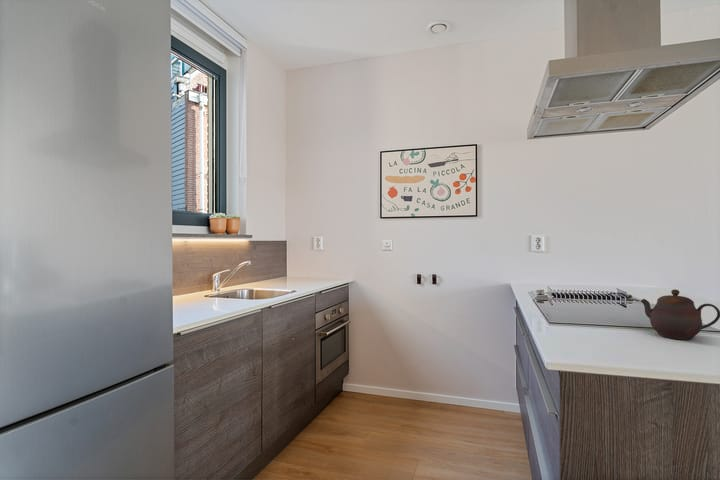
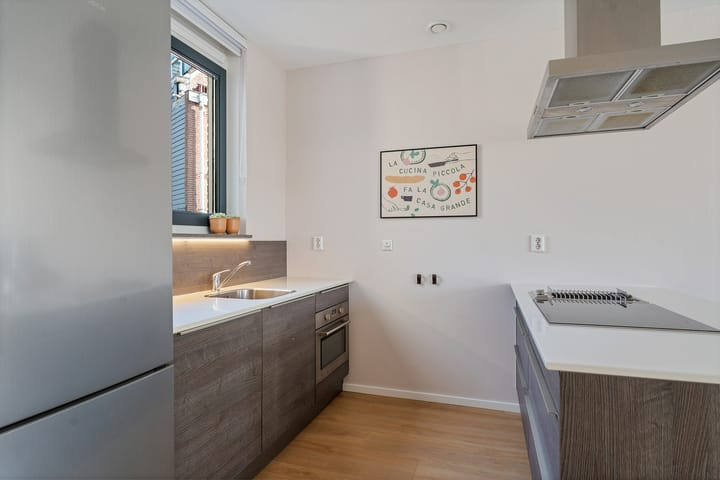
- teapot [640,288,720,341]
